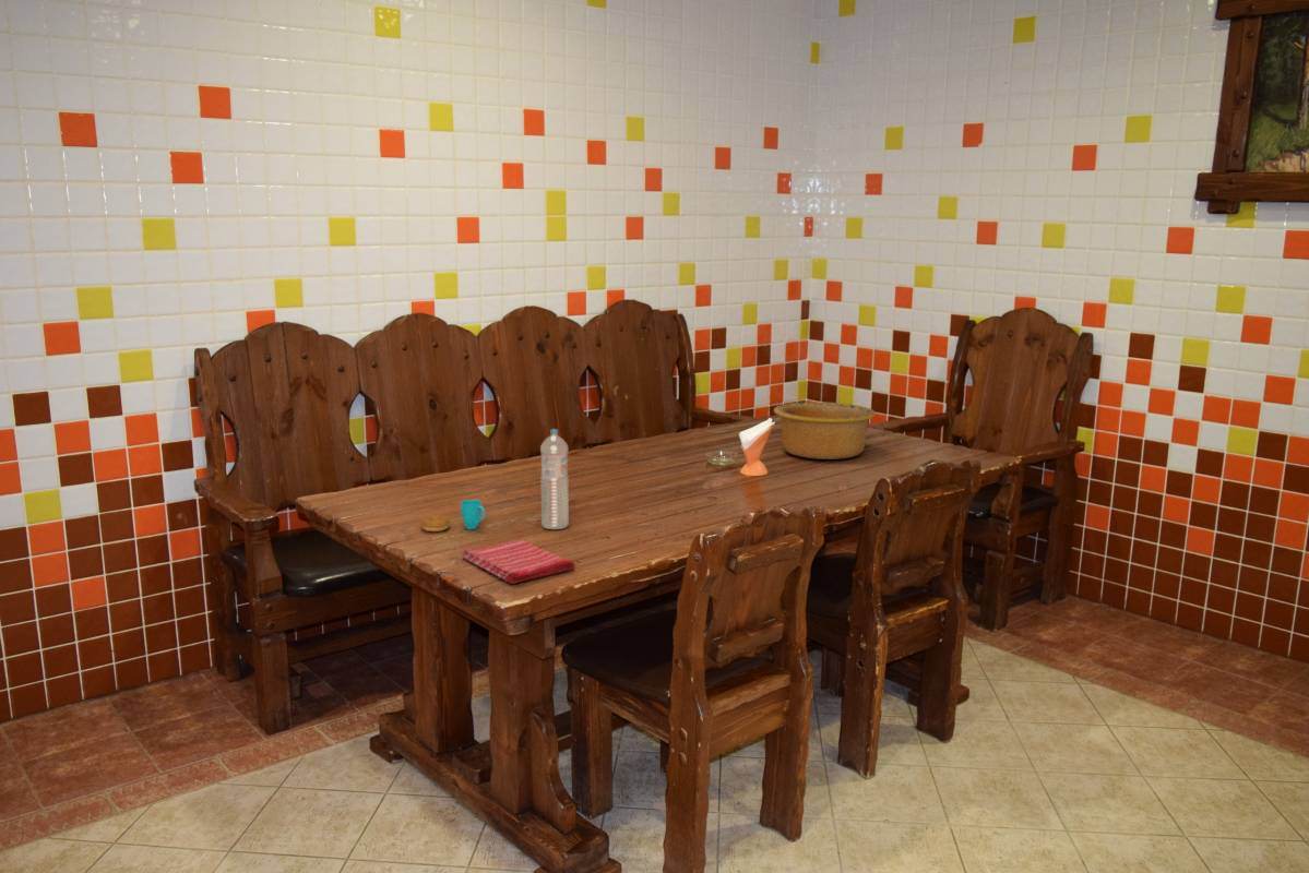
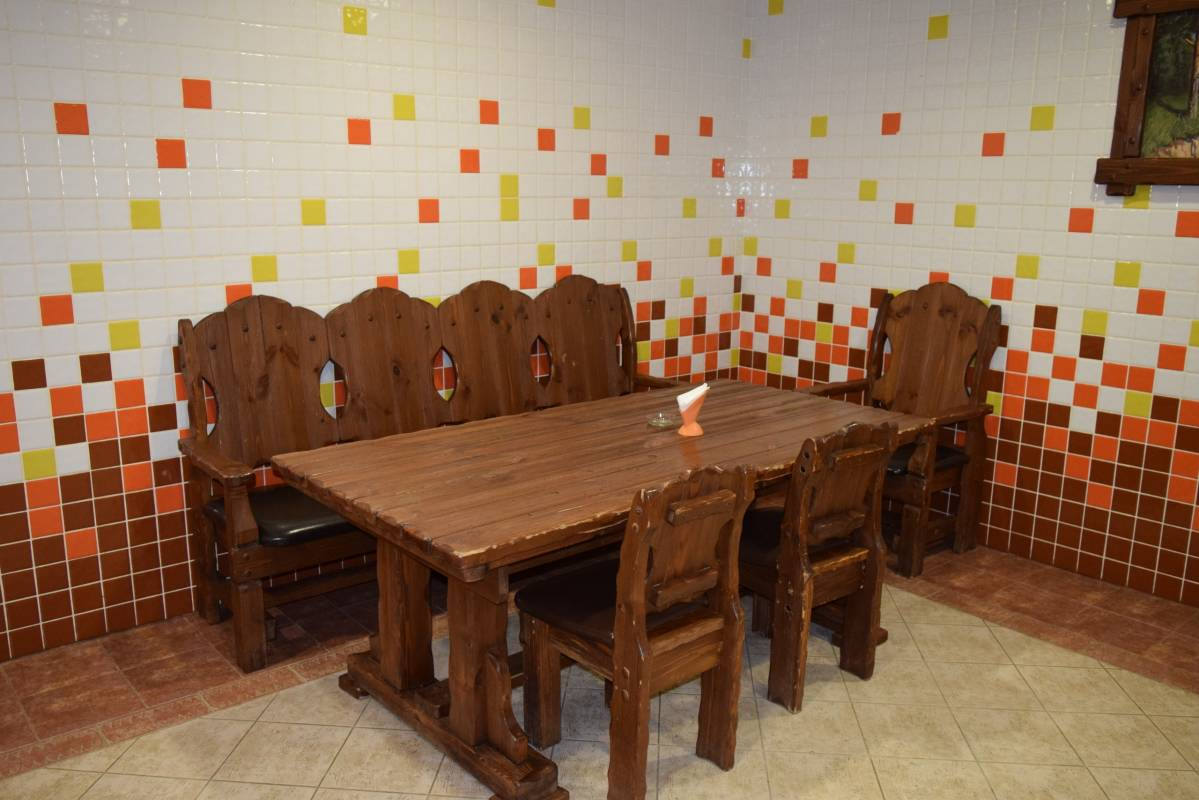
- dish towel [461,538,576,585]
- bowl [773,402,877,461]
- water bottle [539,428,570,530]
- cup [419,499,486,533]
